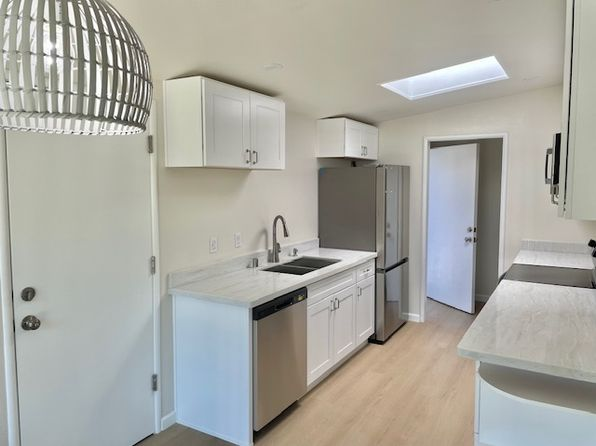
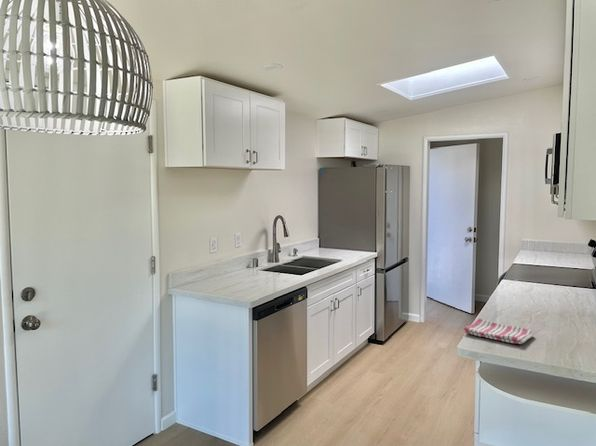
+ dish towel [463,317,535,345]
